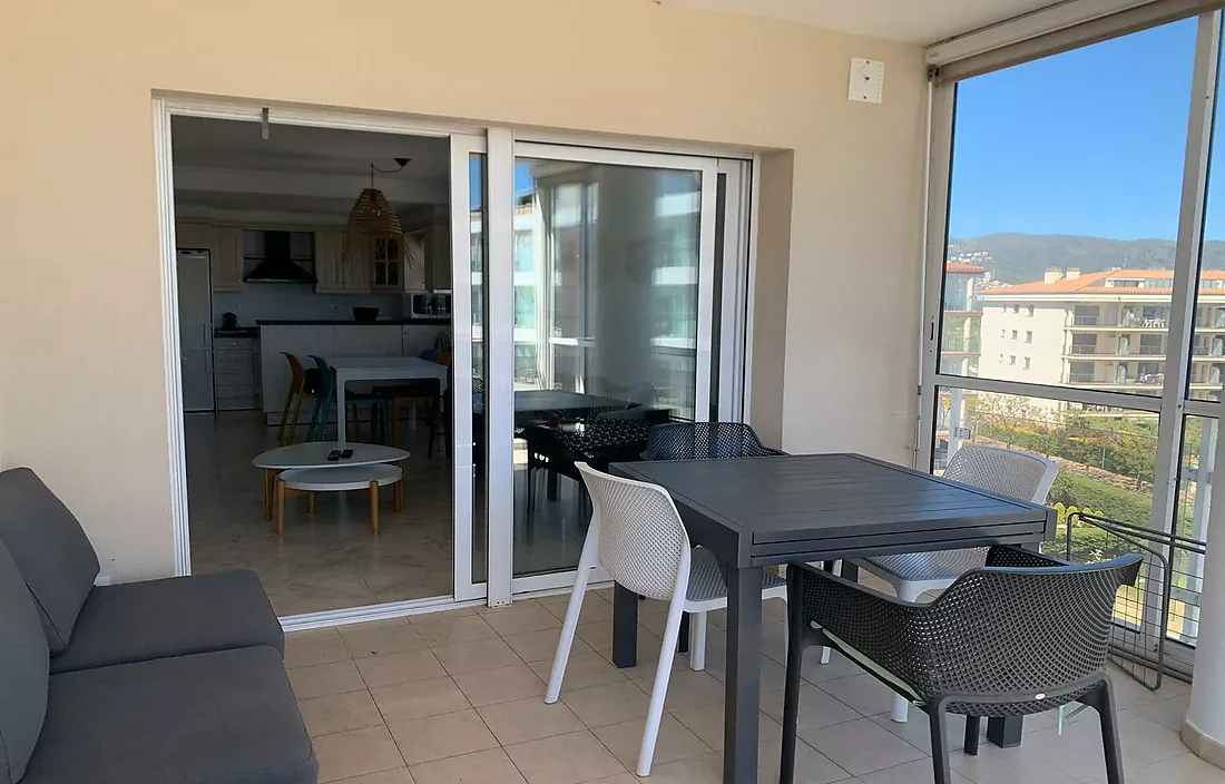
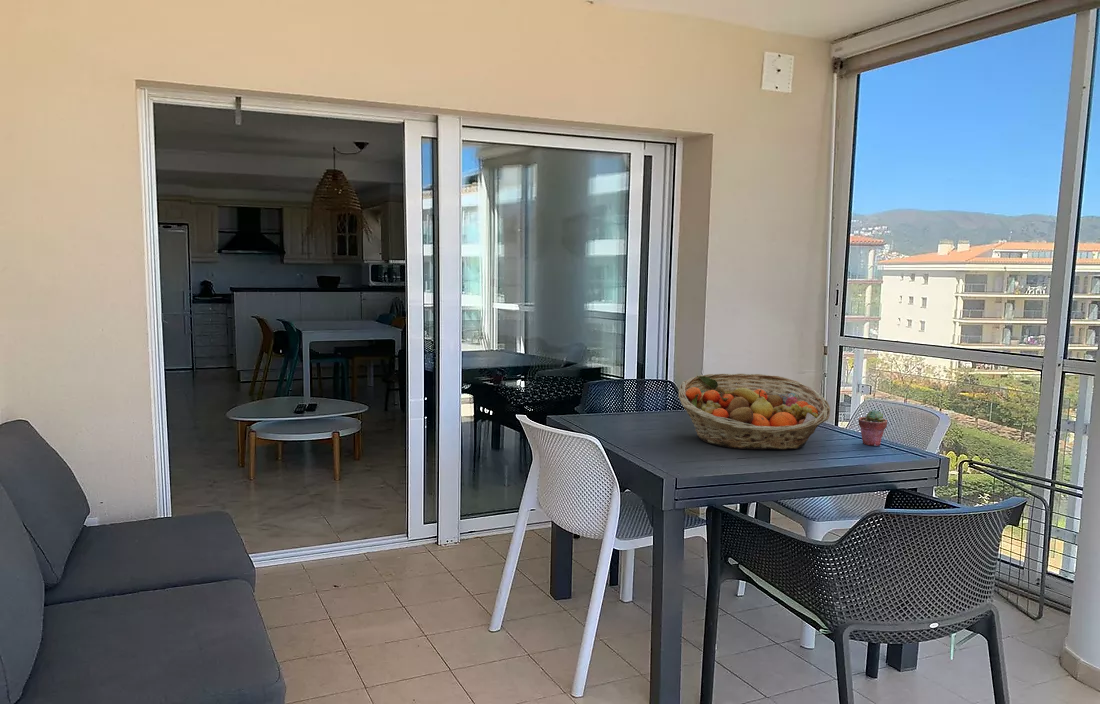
+ fruit basket [677,373,831,450]
+ potted succulent [858,408,888,447]
